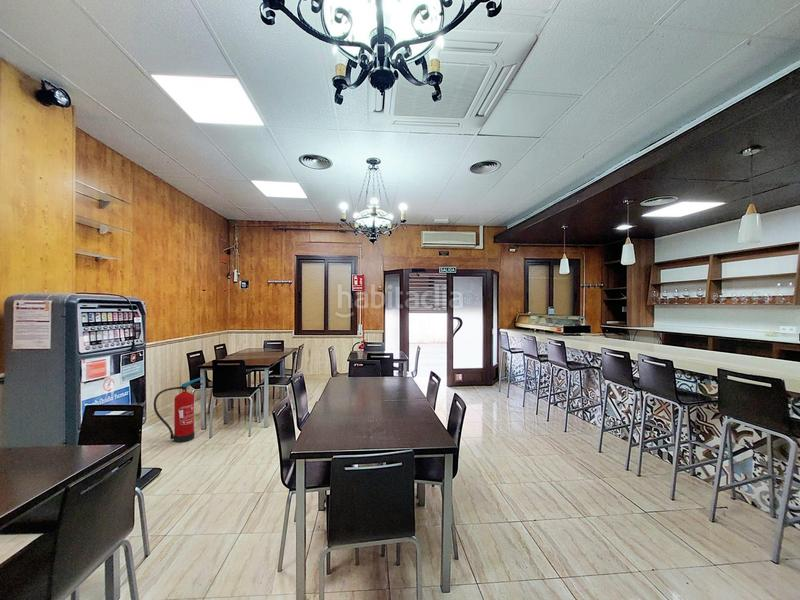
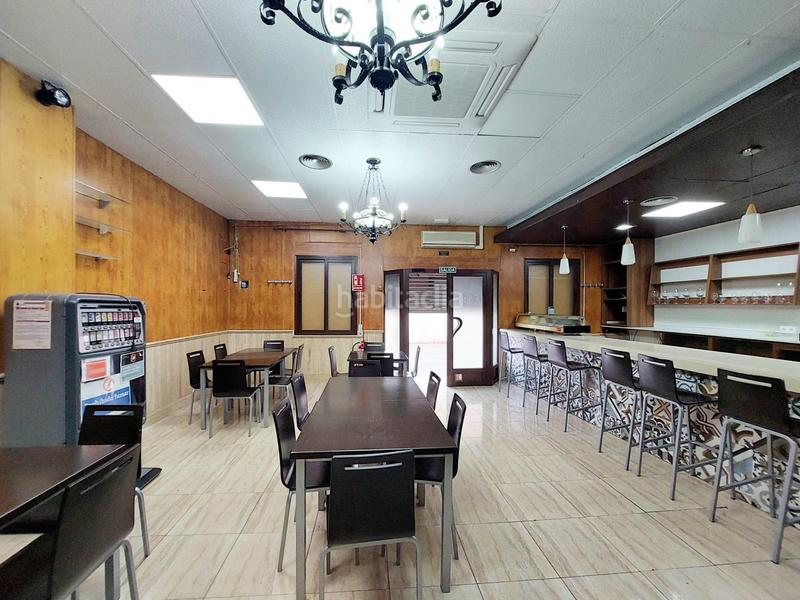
- fire extinguisher [153,376,204,443]
